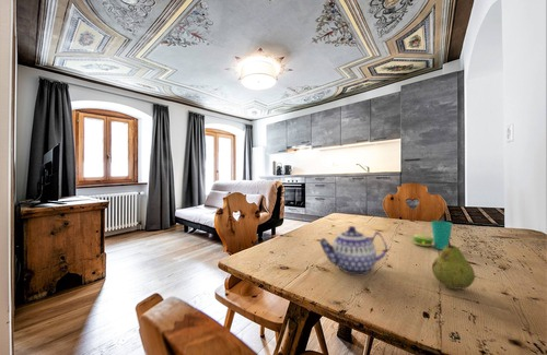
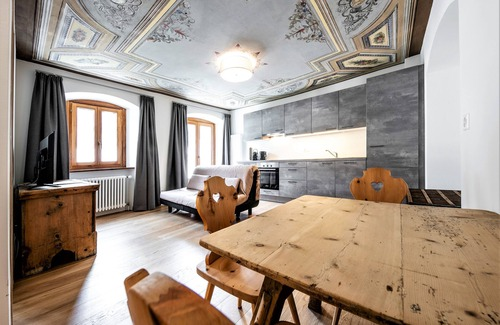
- cup [411,220,453,251]
- fruit [431,240,476,291]
- teapot [318,225,388,275]
